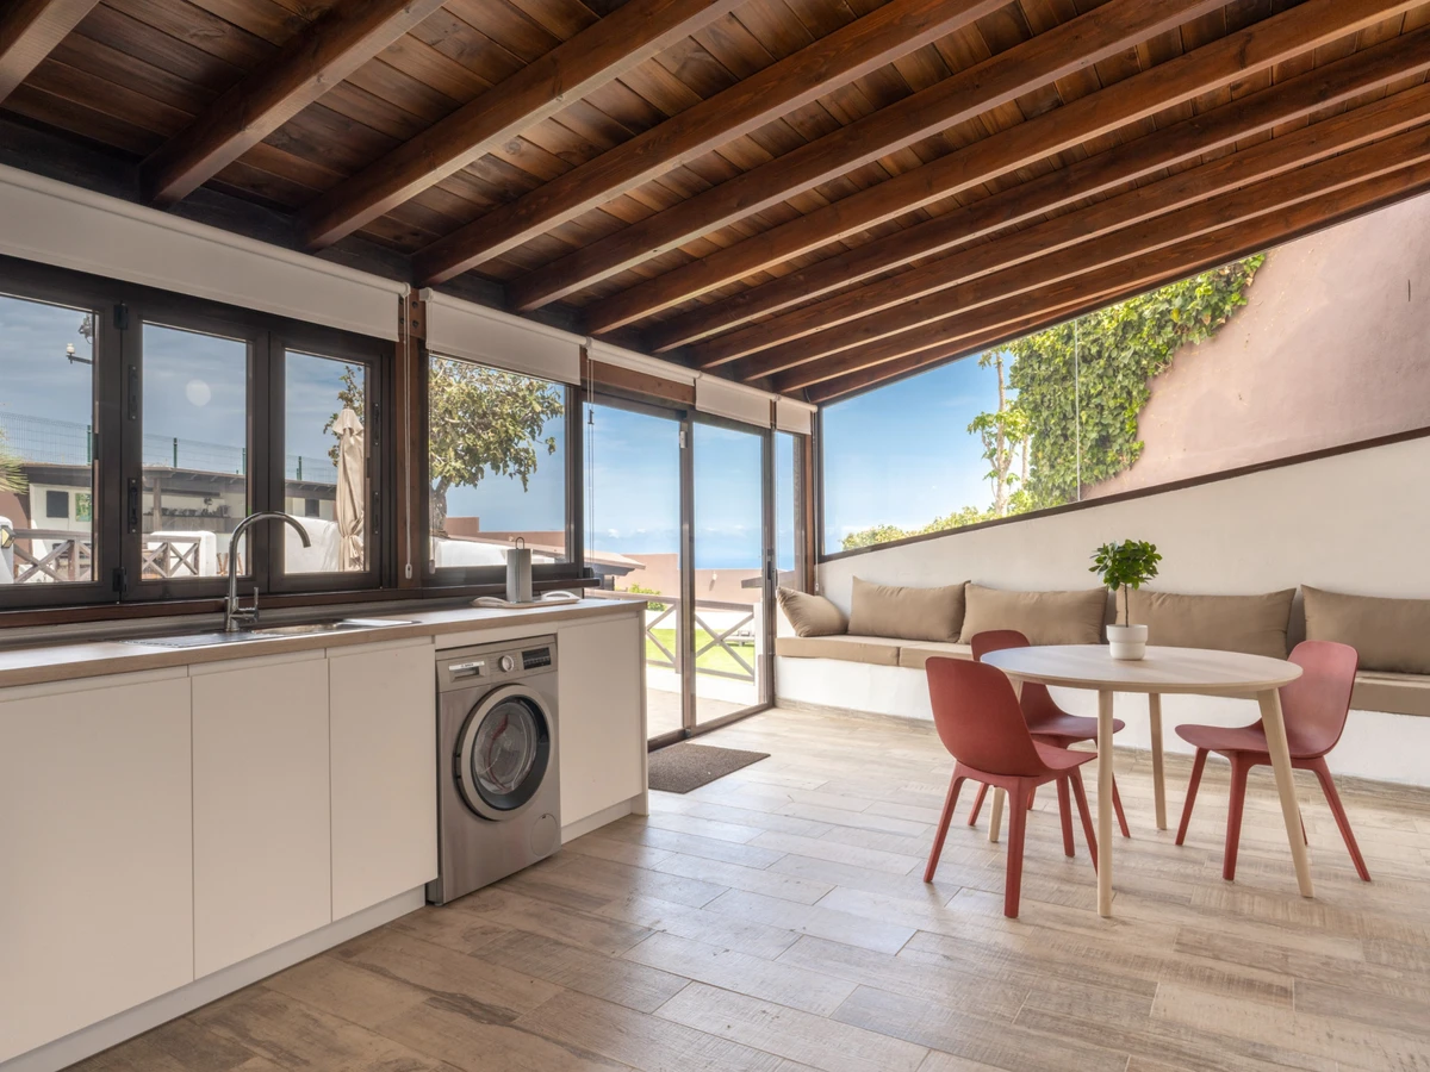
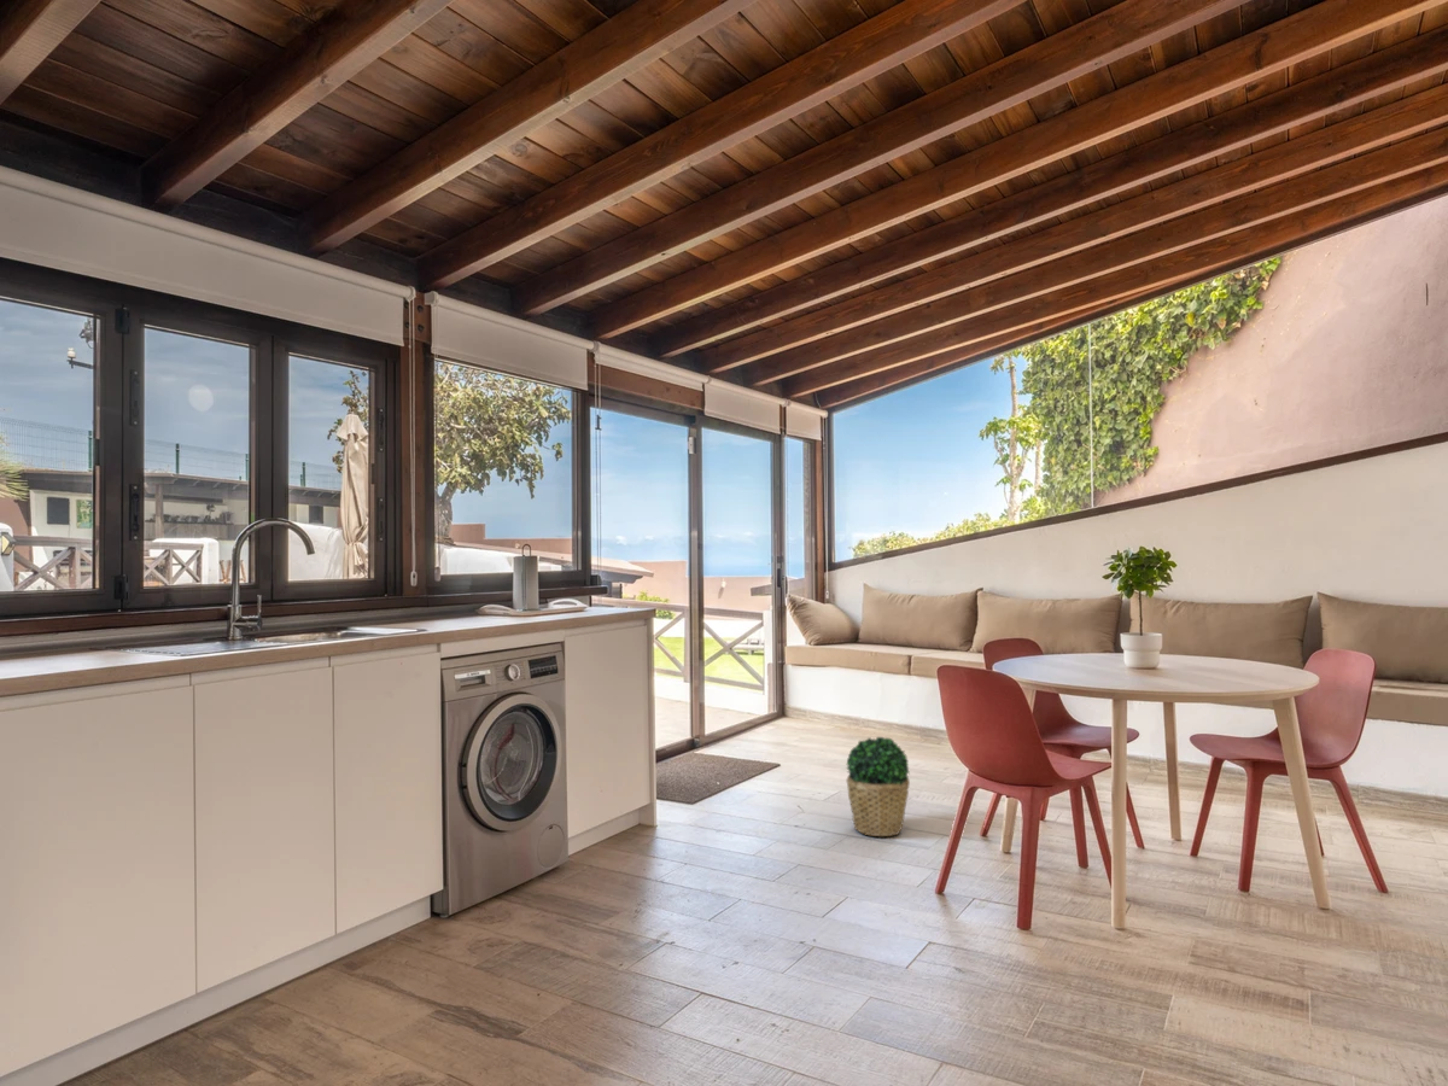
+ potted plant [845,736,911,837]
